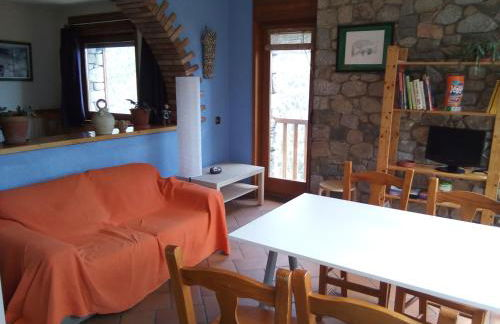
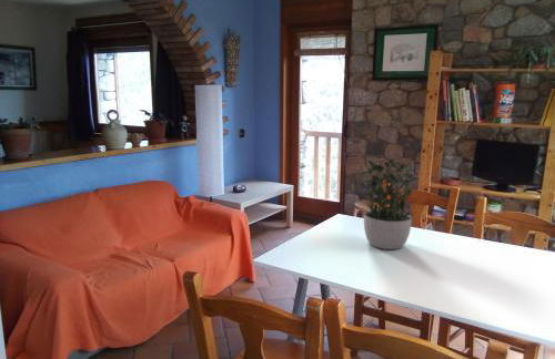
+ potted plant [355,155,422,250]
